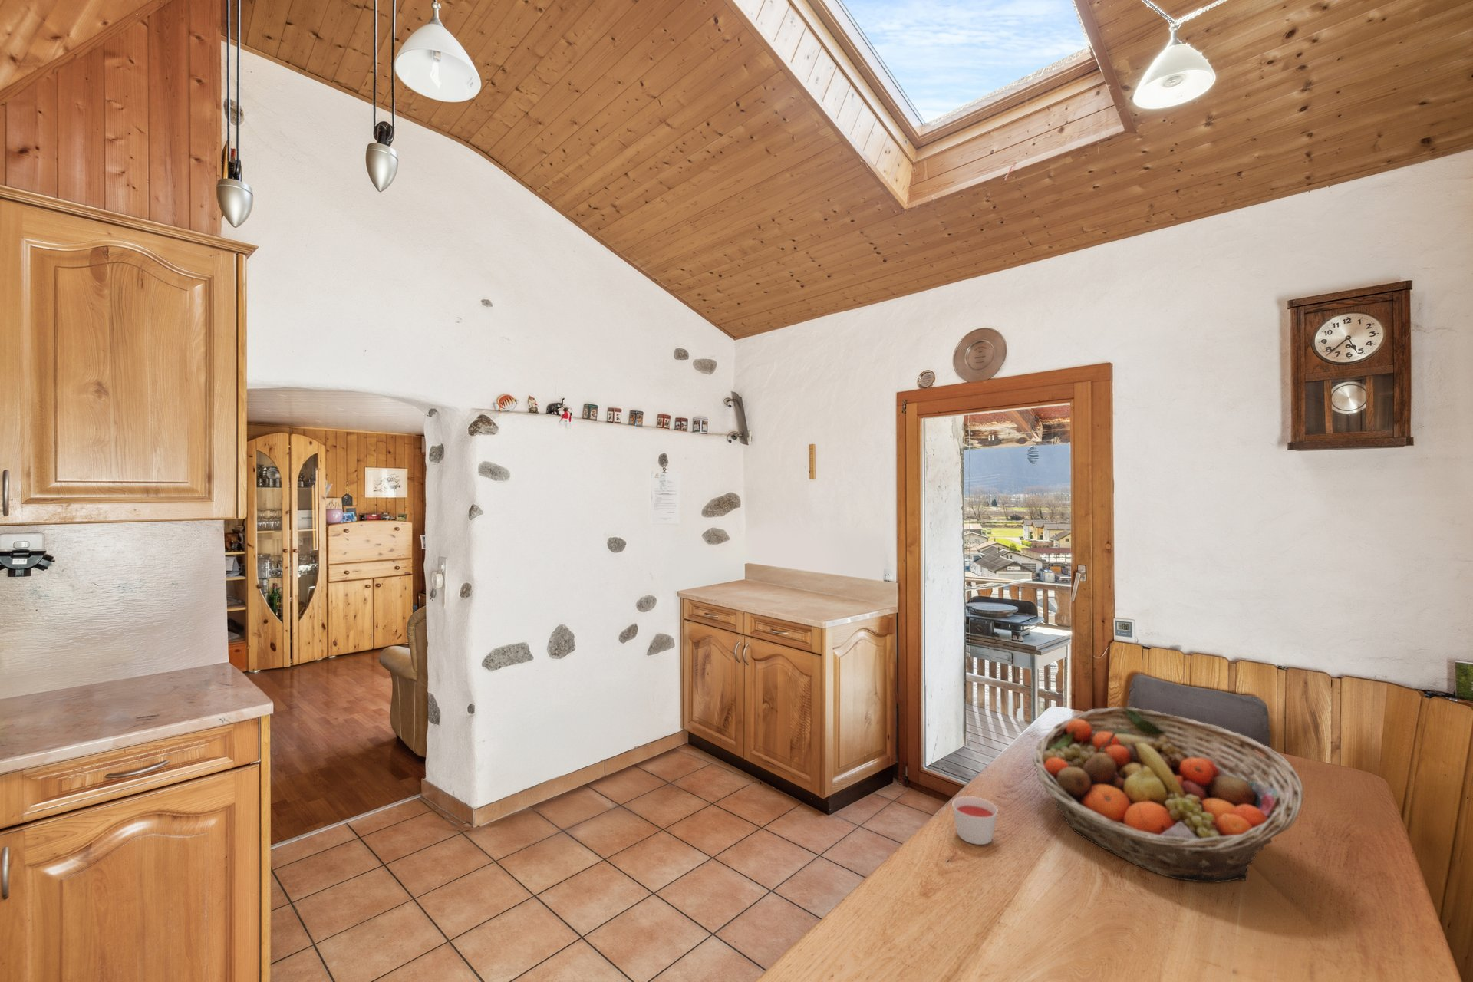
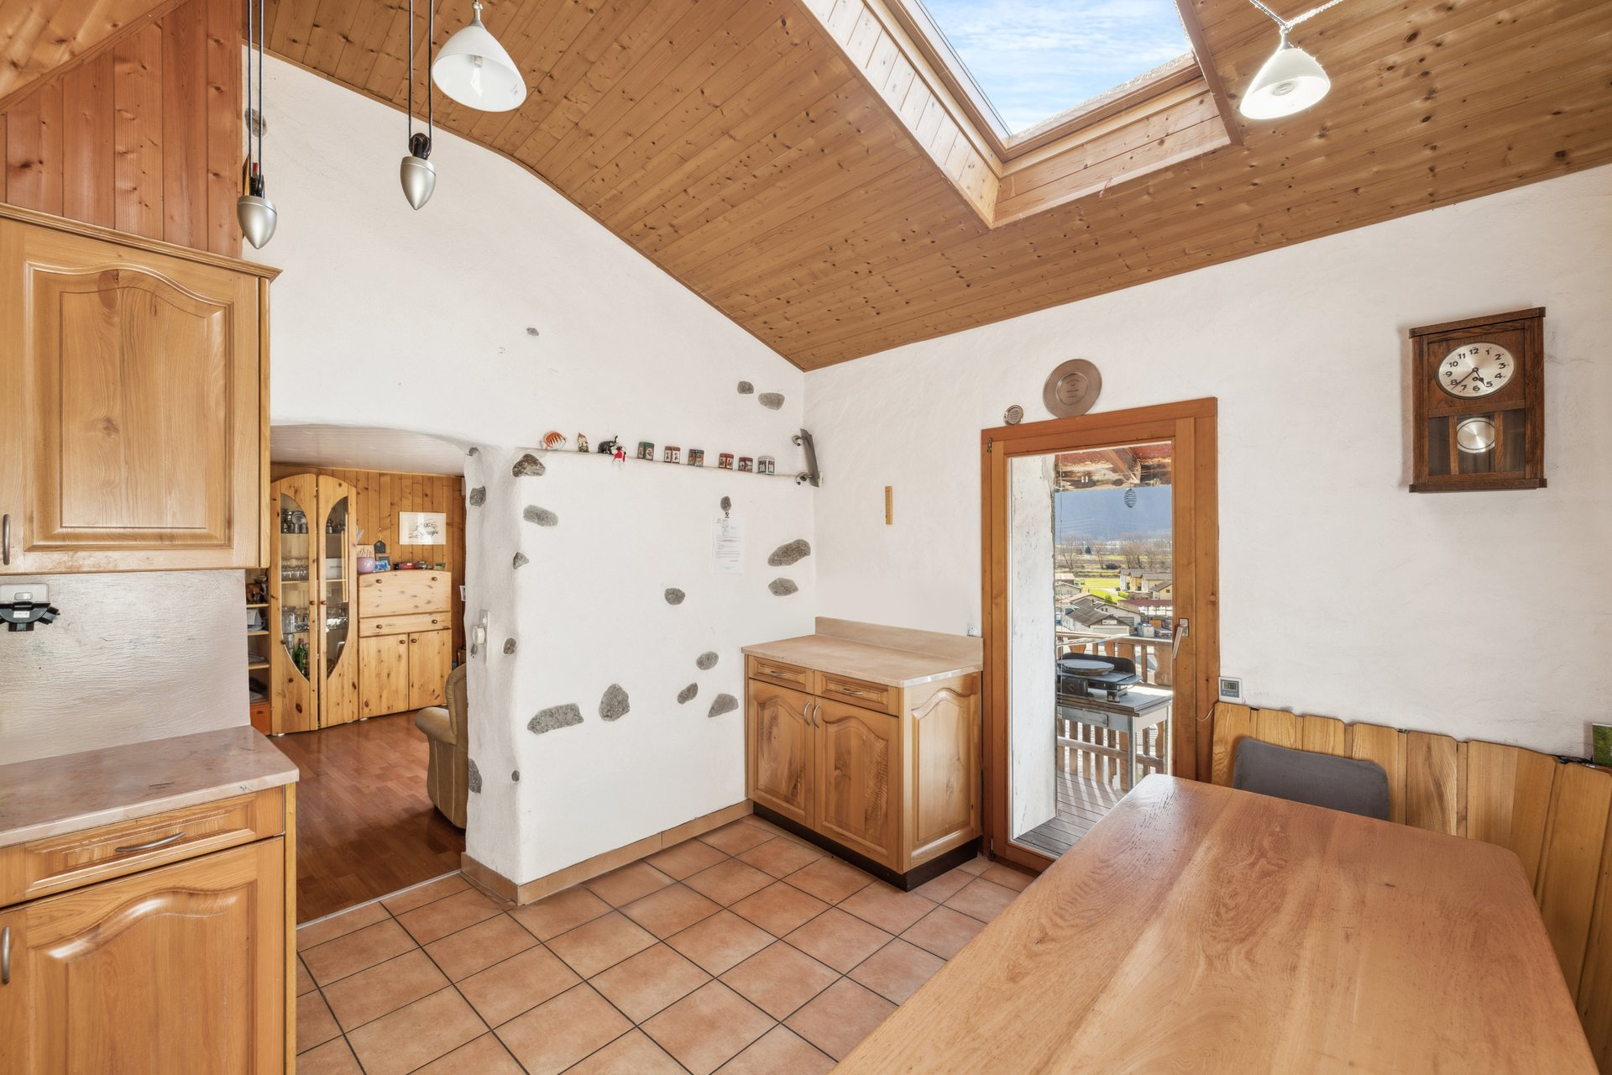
- fruit basket [1032,706,1304,883]
- candle [951,796,998,845]
